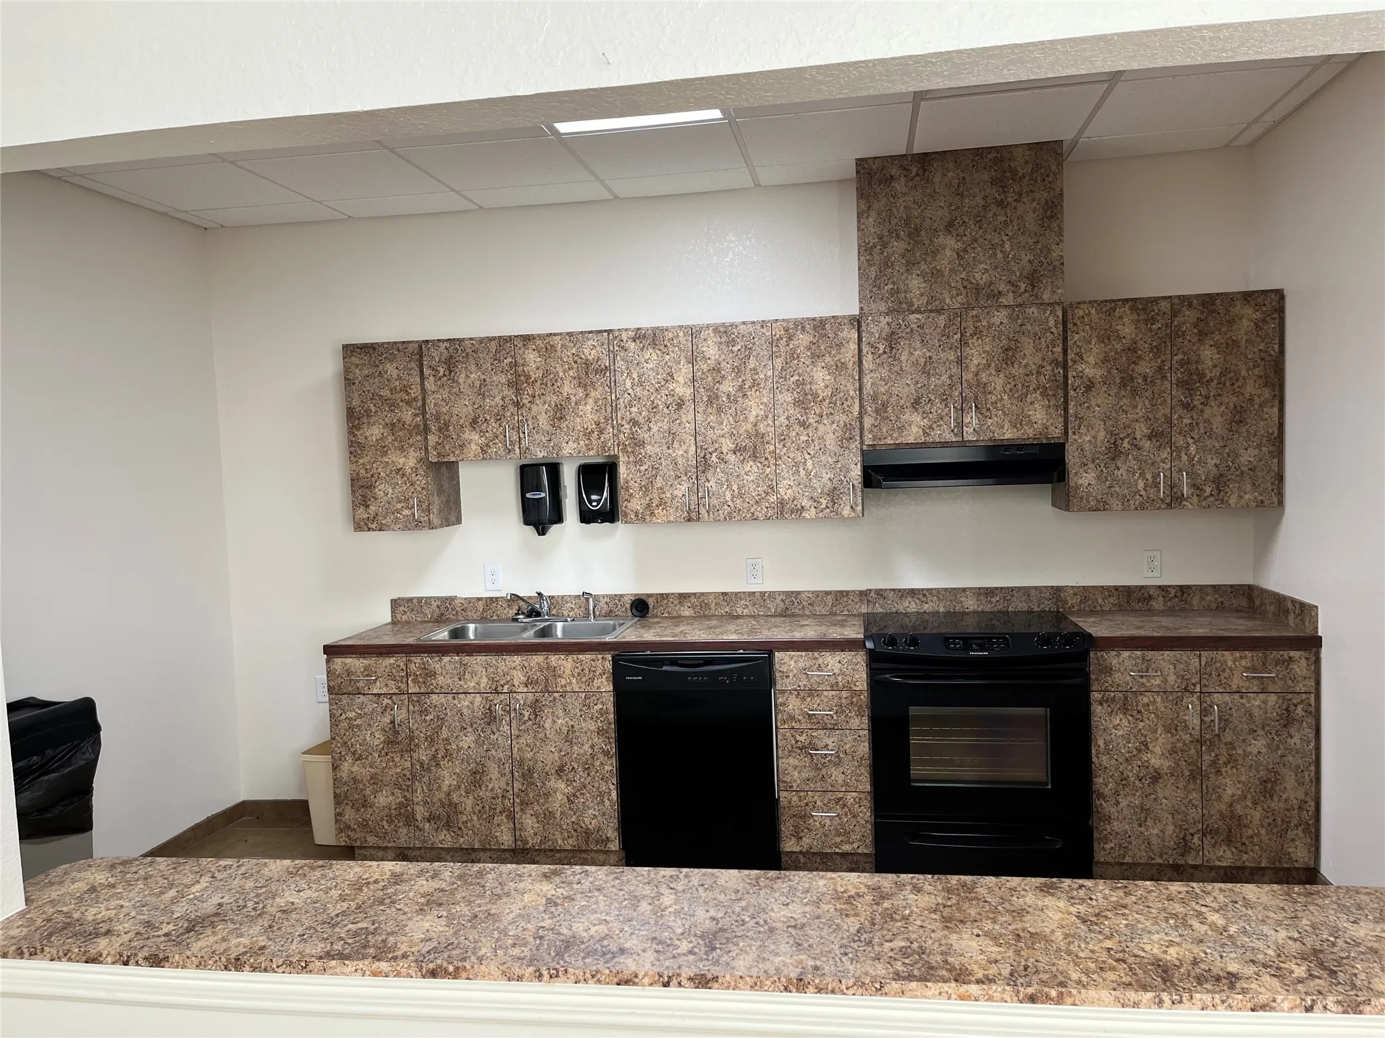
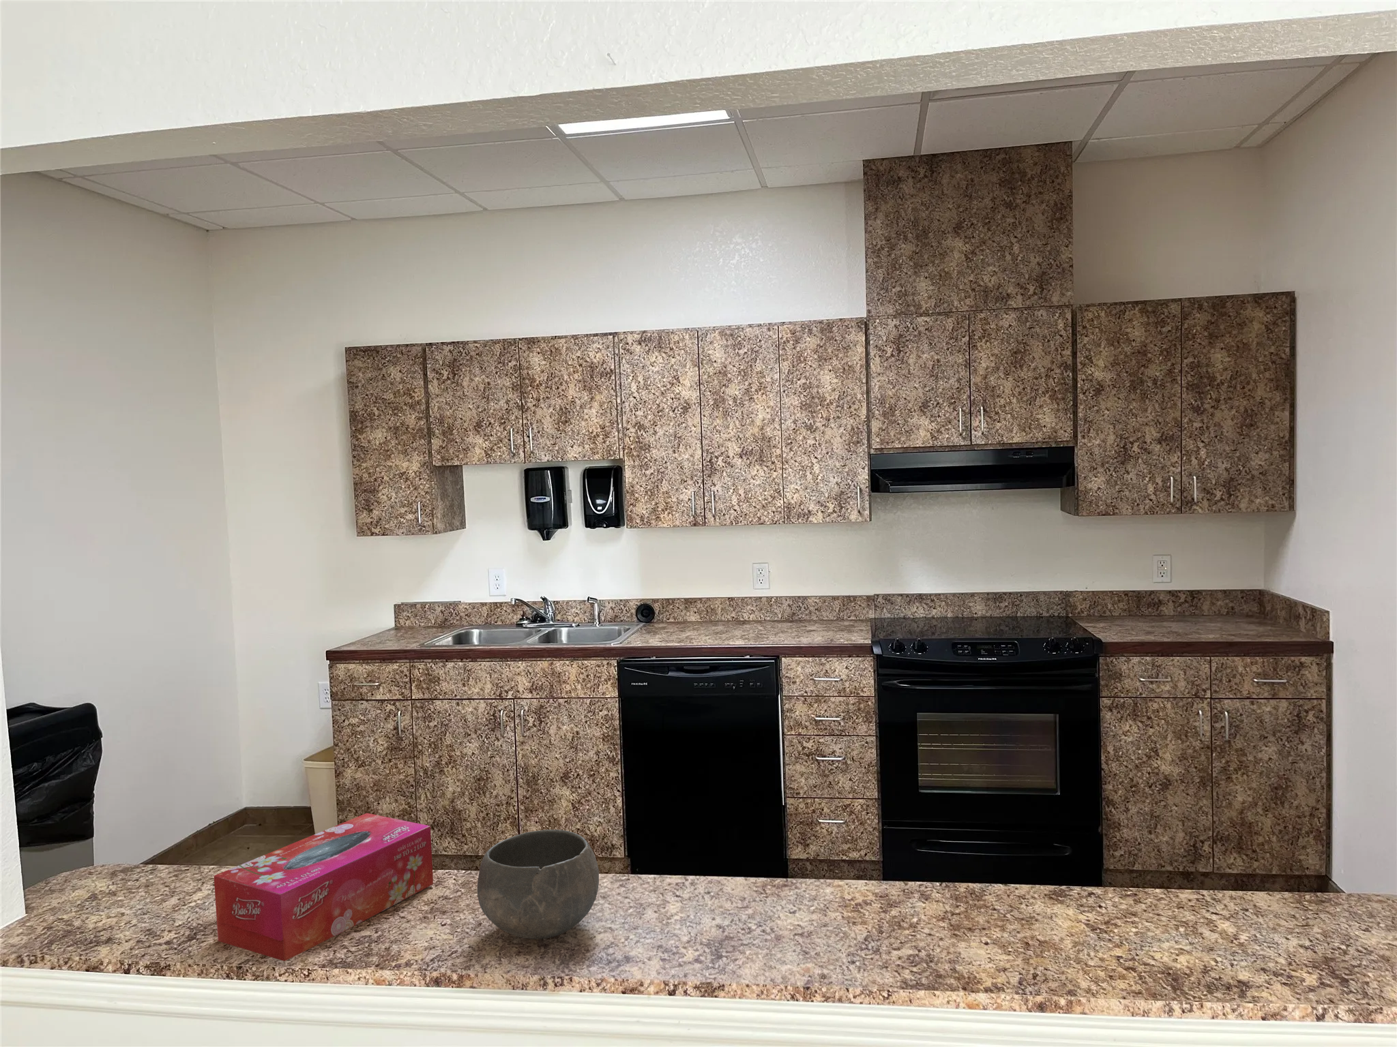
+ bowl [476,829,600,940]
+ tissue box [213,813,433,962]
